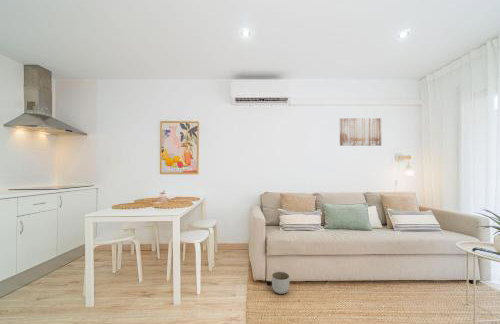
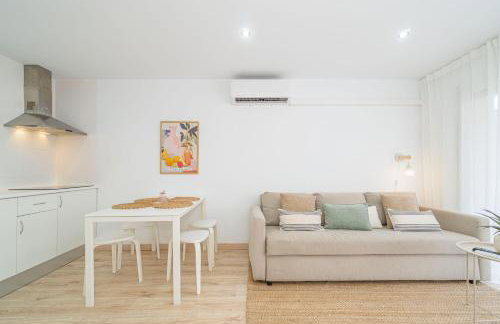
- planter [271,271,291,295]
- wall art [339,117,383,147]
